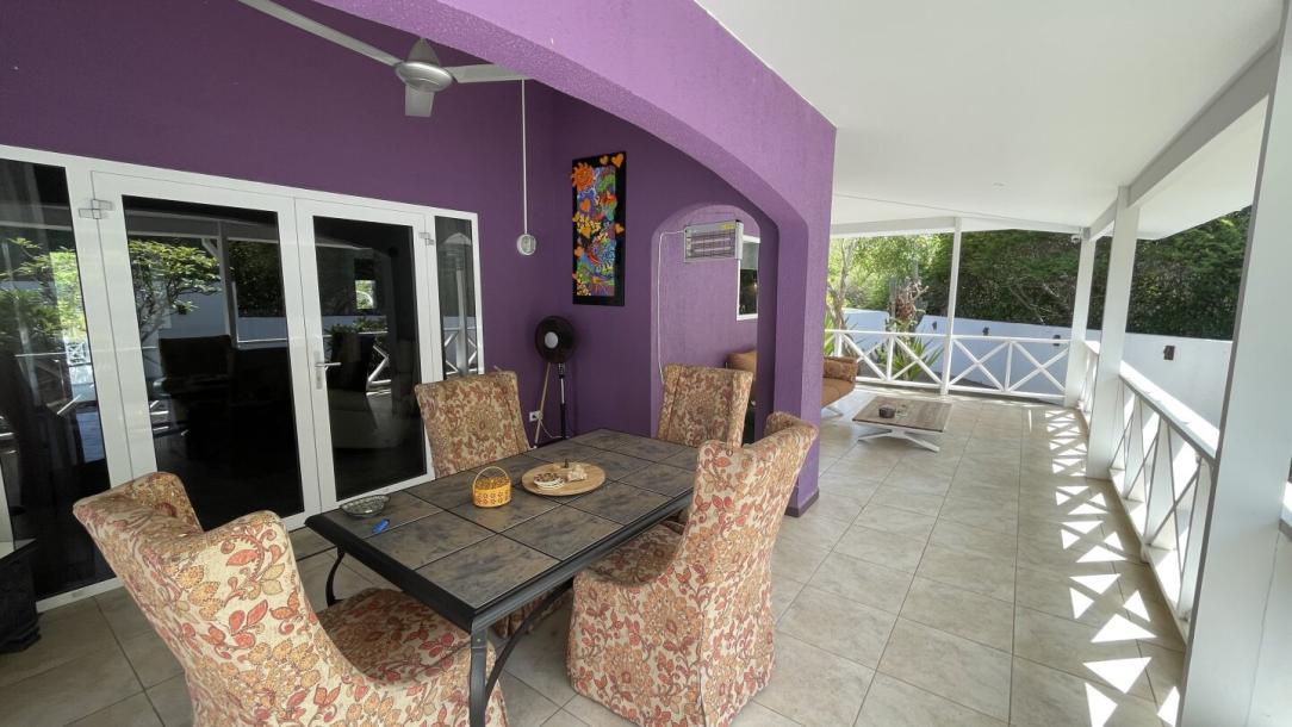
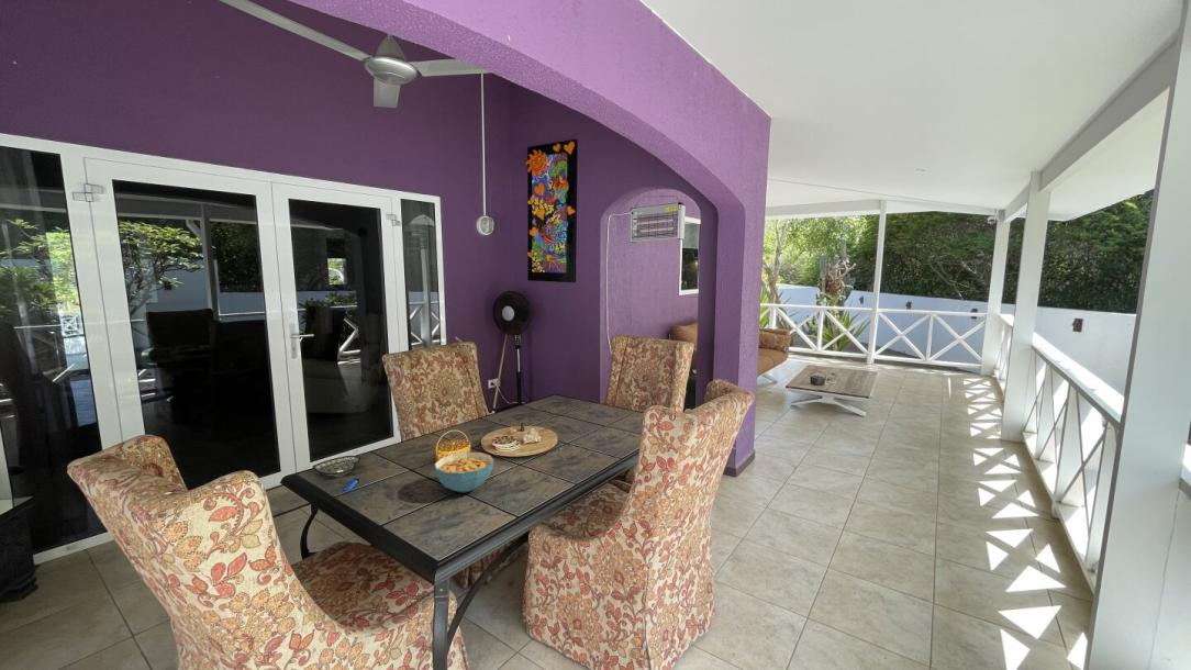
+ cereal bowl [434,451,494,493]
